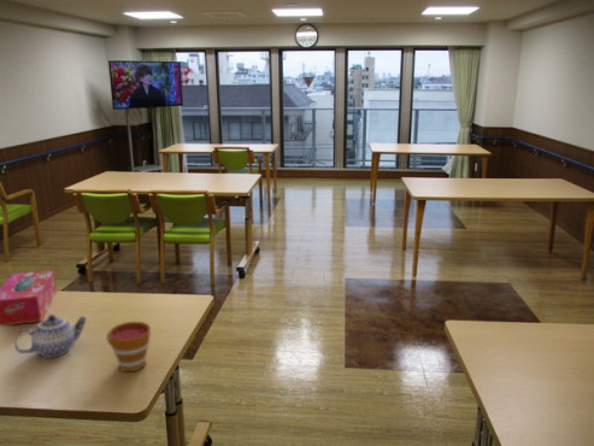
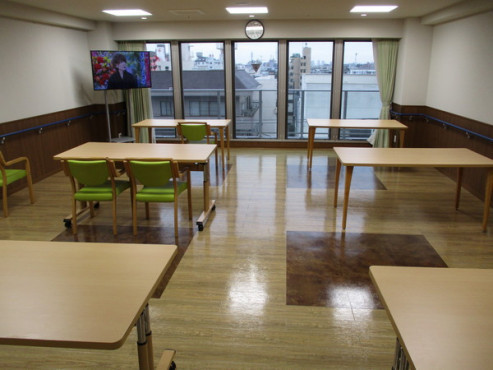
- tissue box [0,269,58,327]
- teapot [13,313,88,359]
- cup [106,321,152,372]
